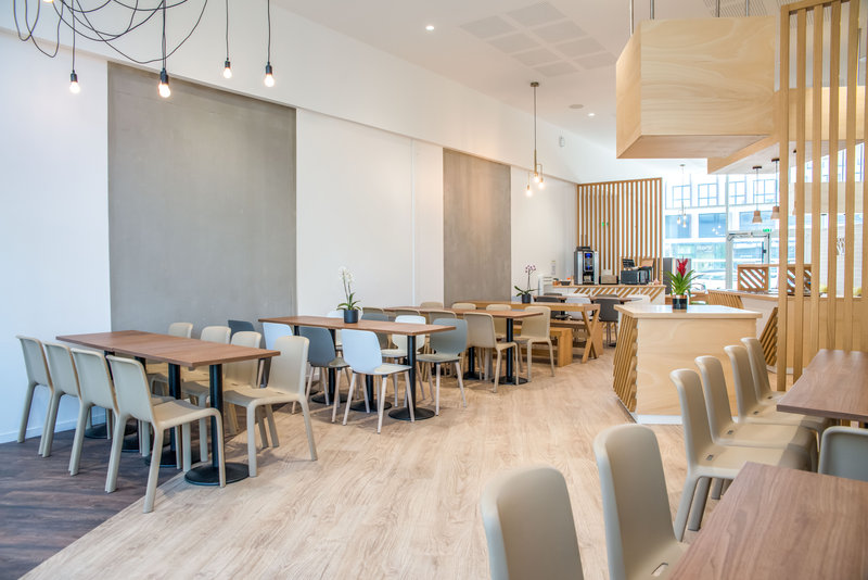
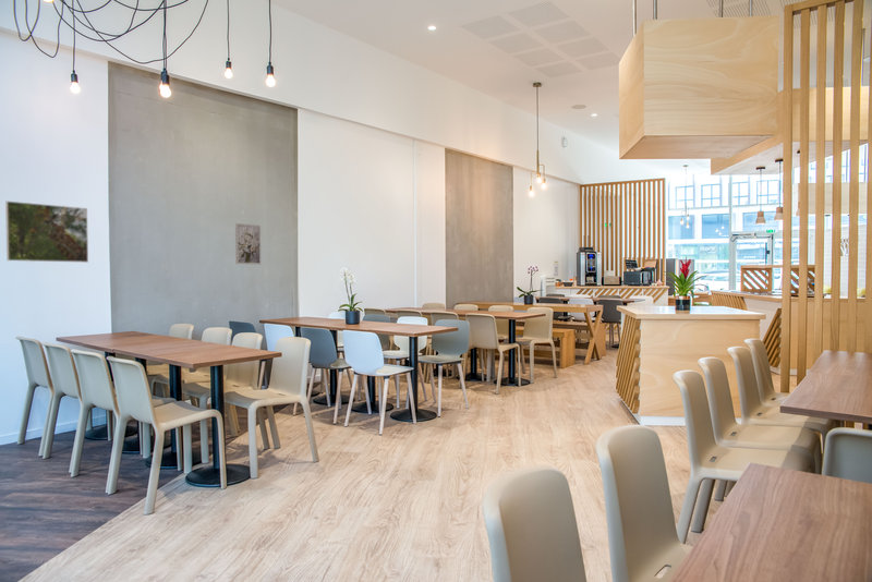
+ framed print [4,201,89,264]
+ wall art [234,222,262,266]
